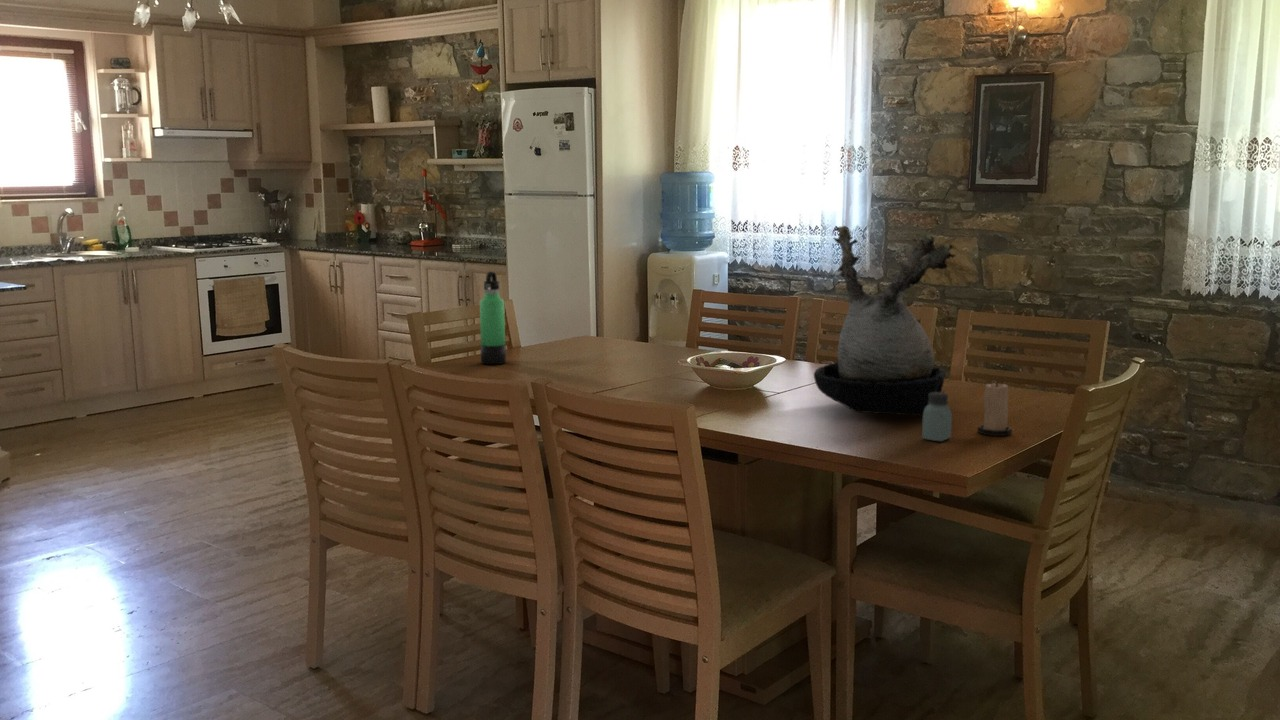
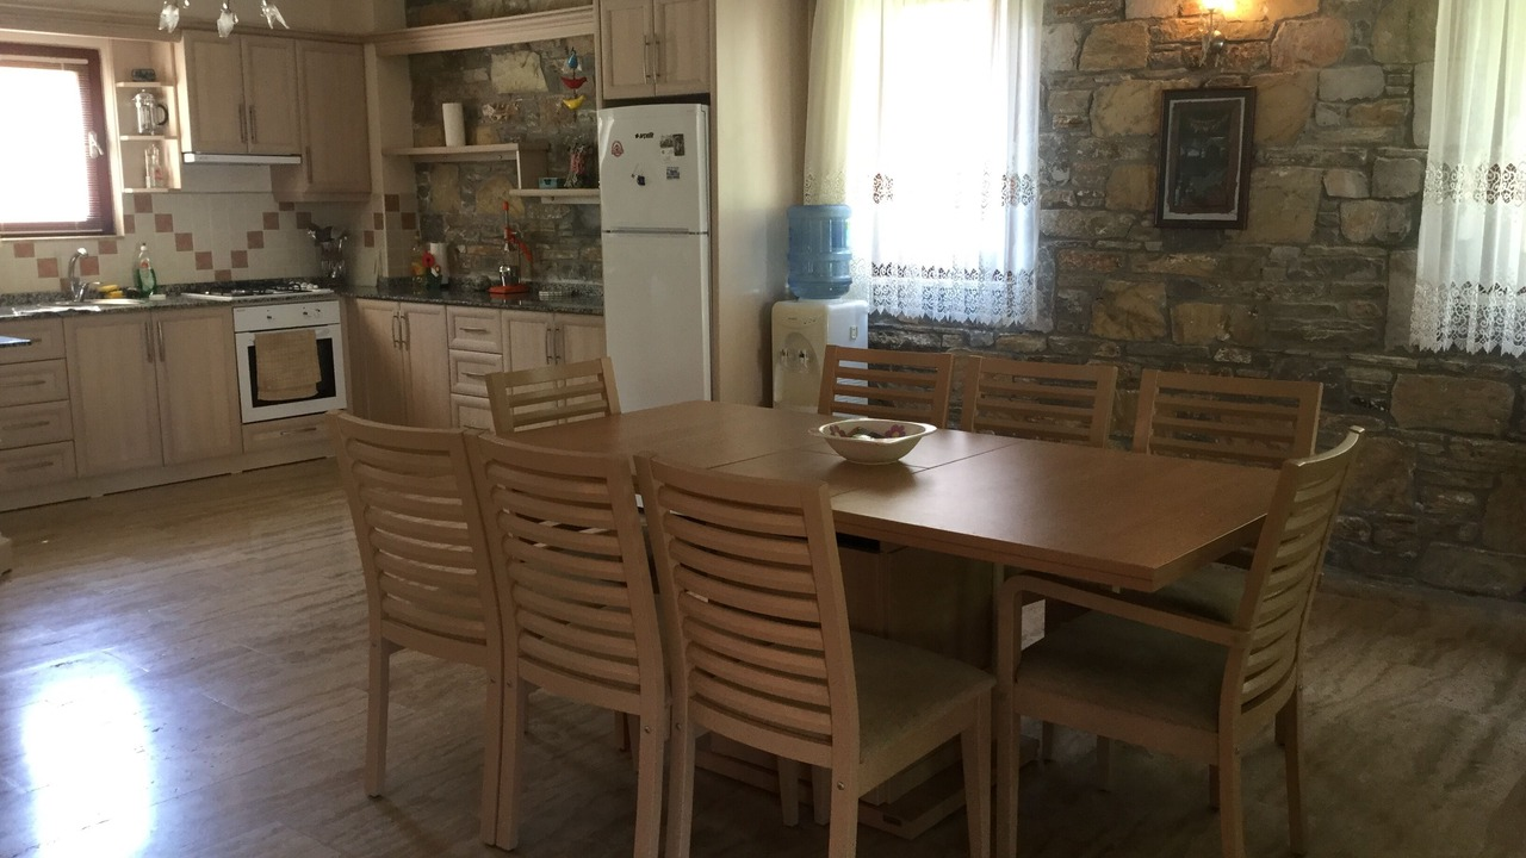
- saltshaker [921,392,953,443]
- plant [813,225,957,417]
- candle [977,380,1013,437]
- thermos bottle [479,271,507,365]
